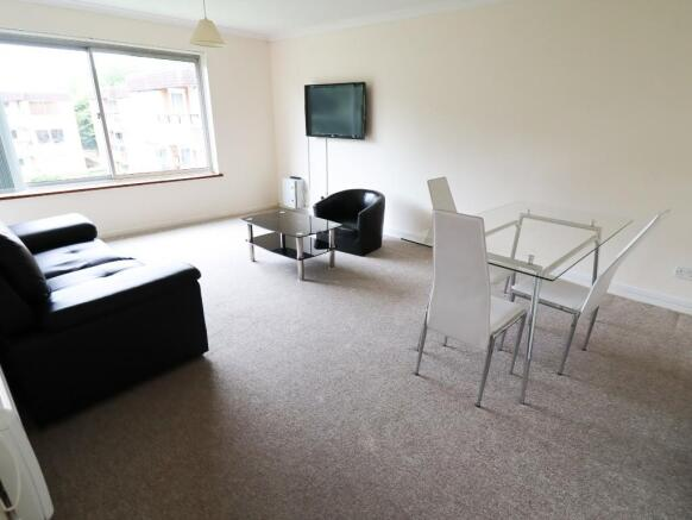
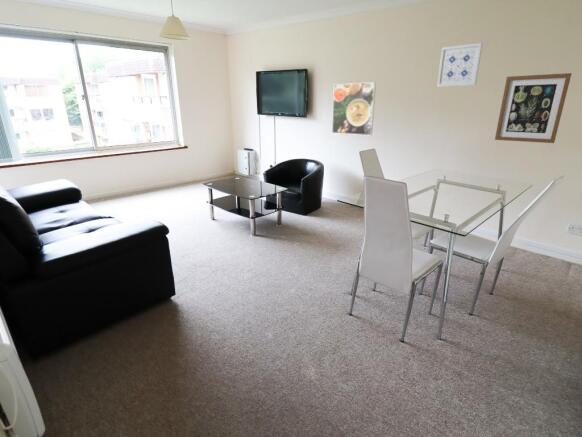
+ wall art [494,72,573,144]
+ wall art [436,42,484,88]
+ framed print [331,81,377,136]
